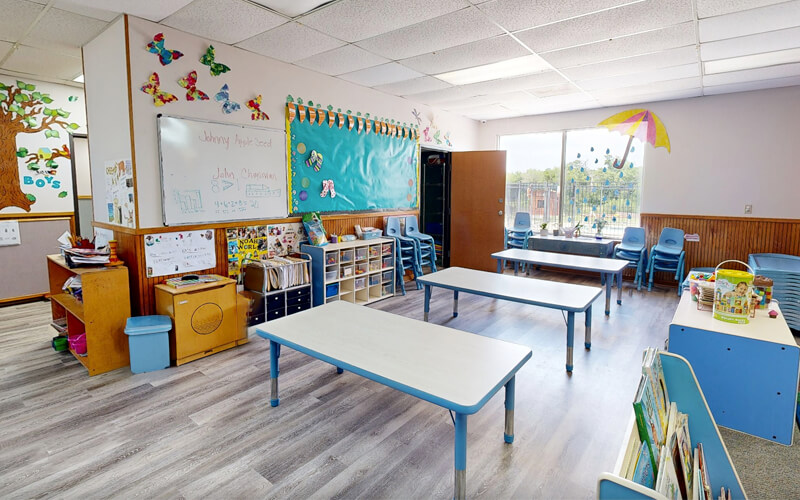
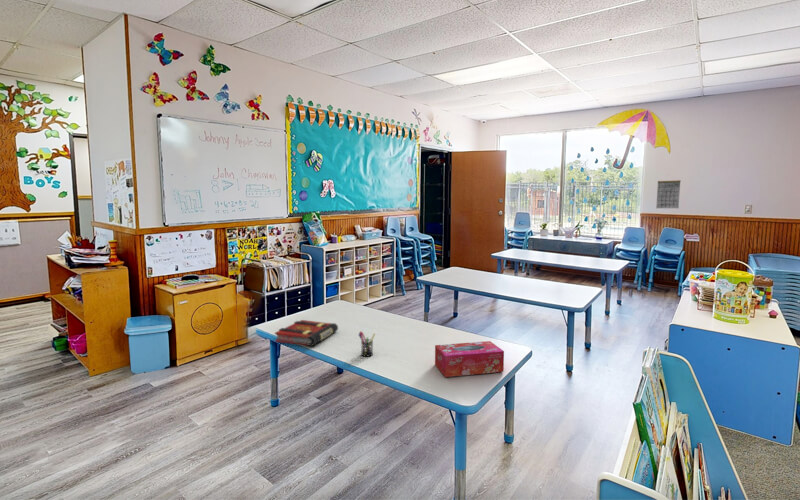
+ pen holder [357,330,376,357]
+ calendar [655,174,682,209]
+ book [274,319,339,347]
+ tissue box [434,340,505,378]
